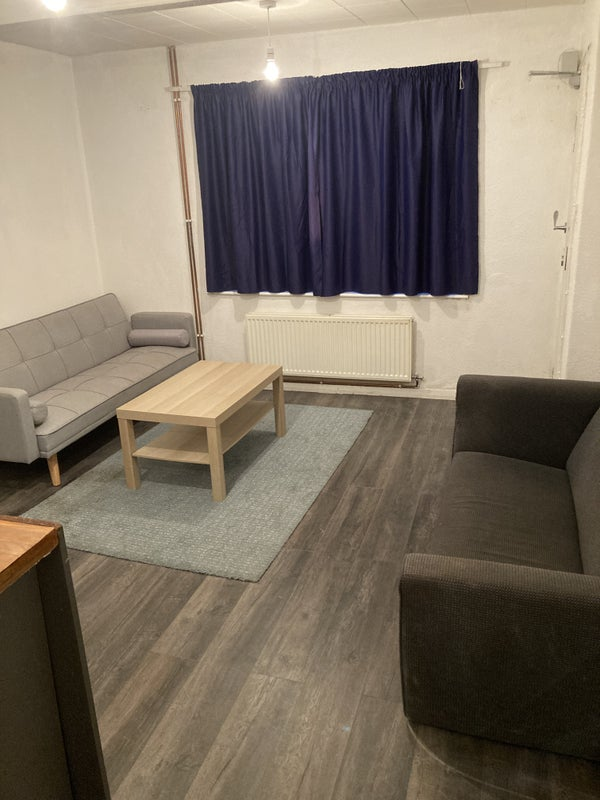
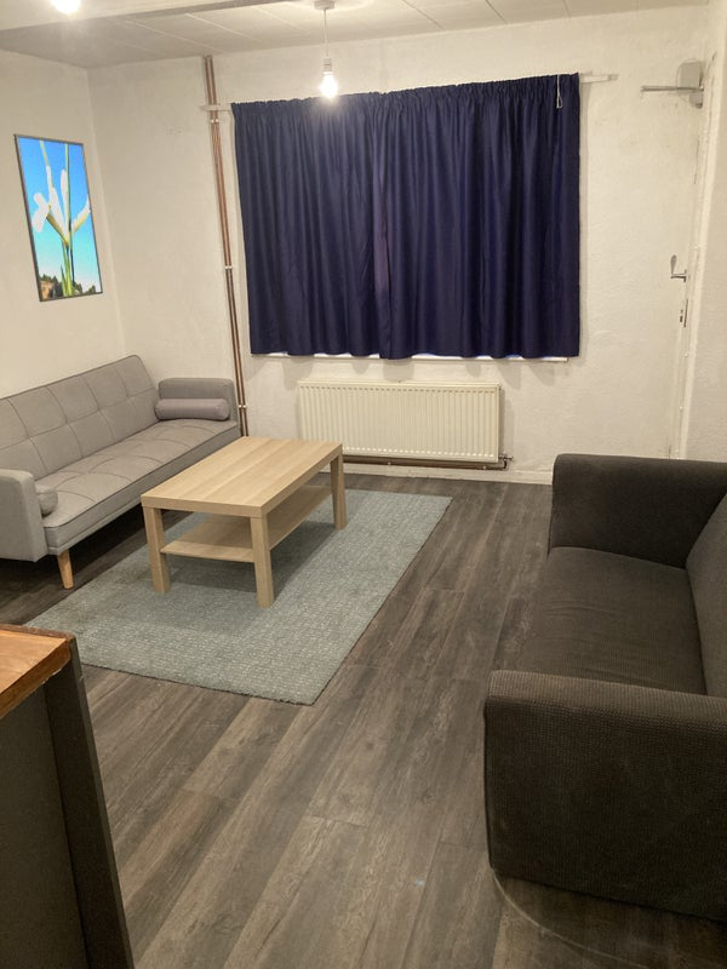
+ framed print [12,132,104,303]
